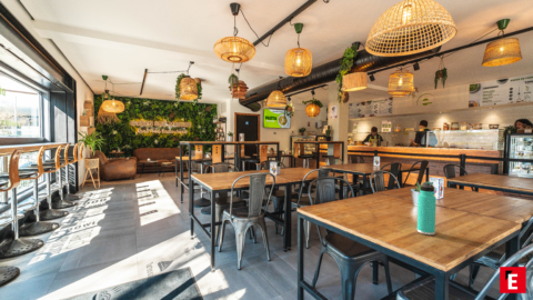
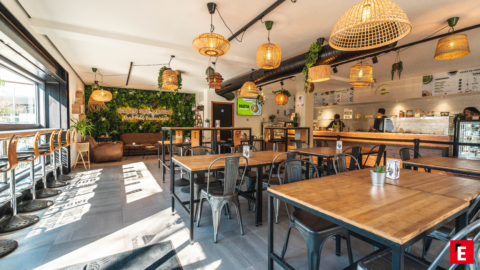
- thermos bottle [416,181,438,236]
